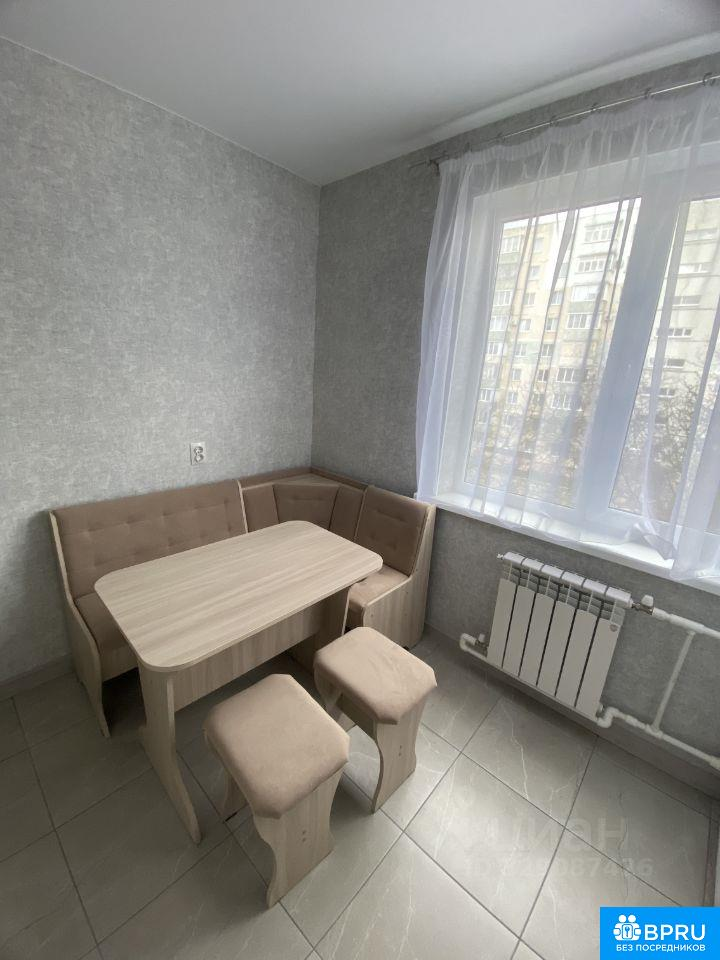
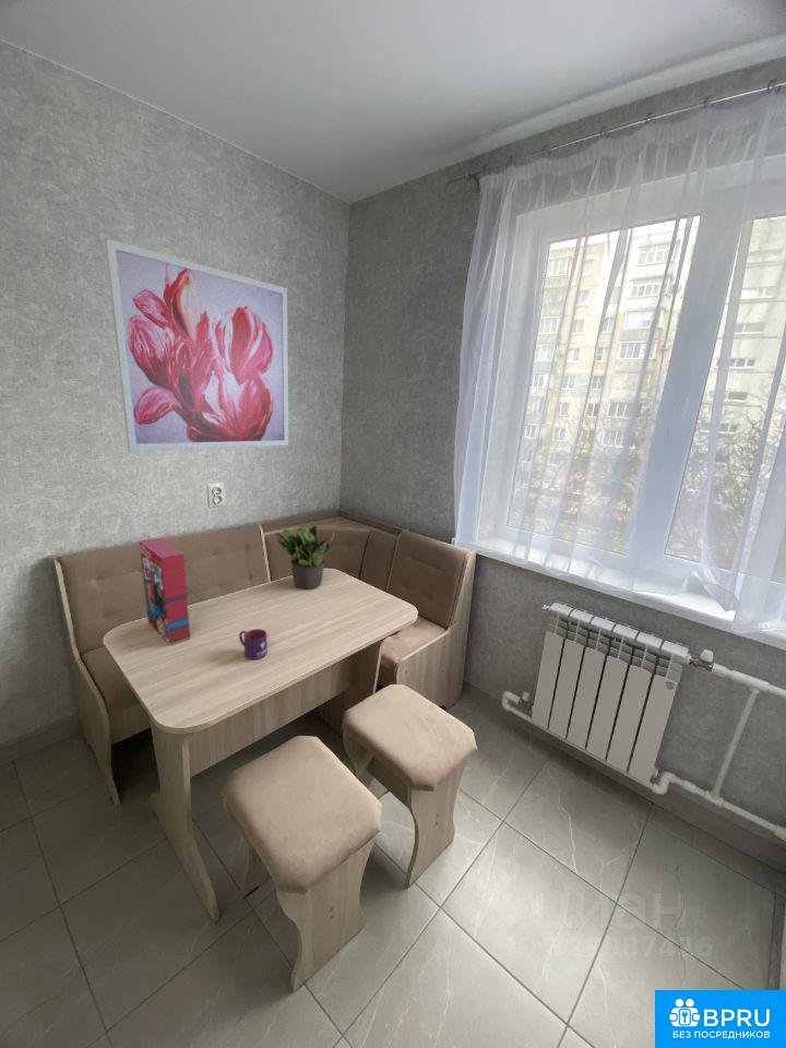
+ cereal box [139,537,191,646]
+ potted plant [273,524,335,590]
+ mug [238,628,269,660]
+ wall art [104,238,289,452]
